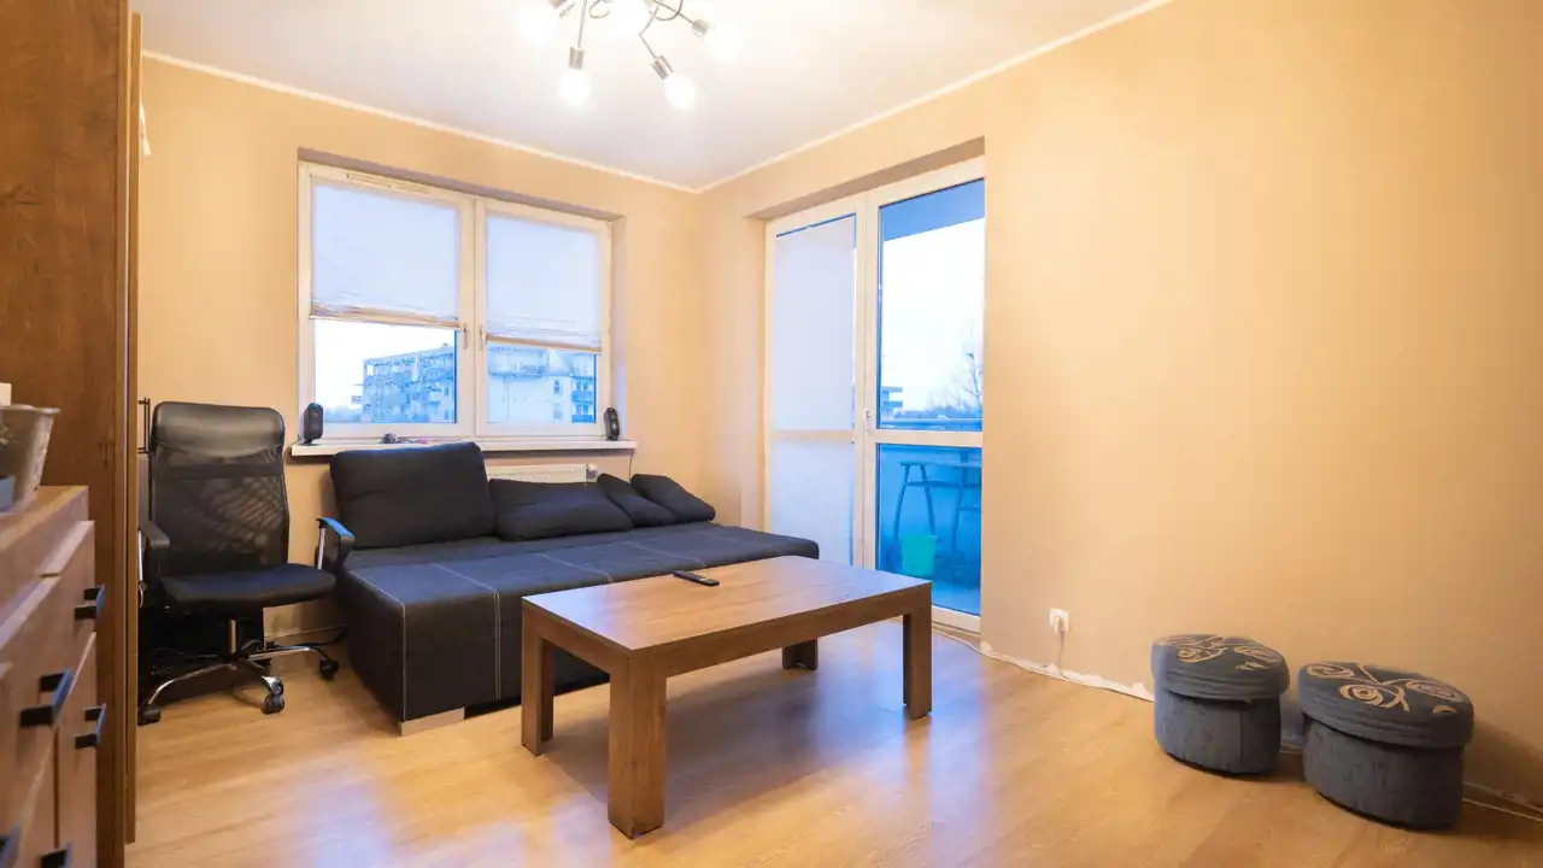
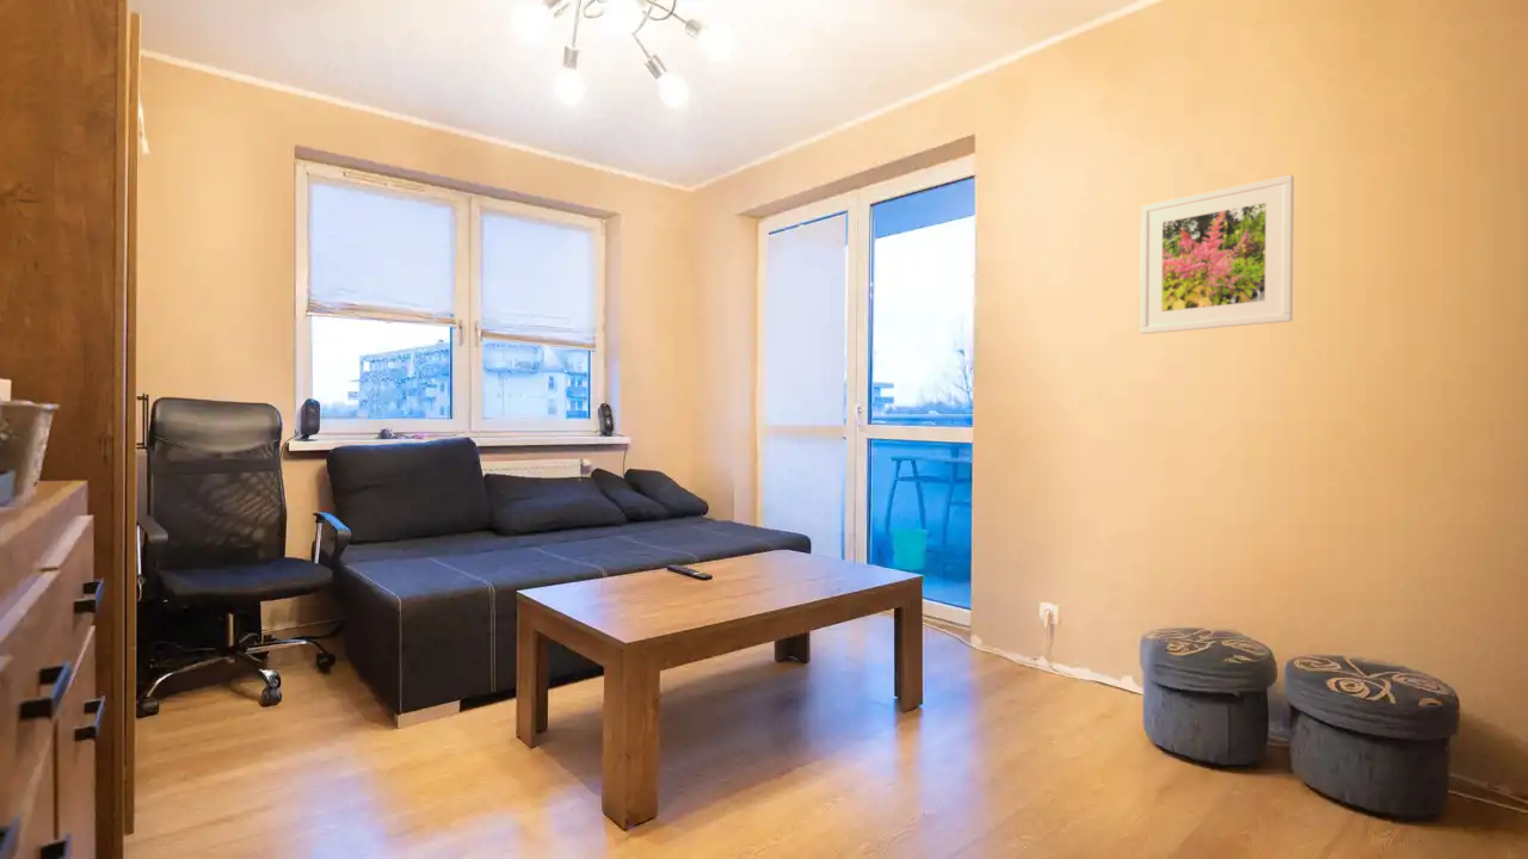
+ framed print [1139,173,1295,335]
